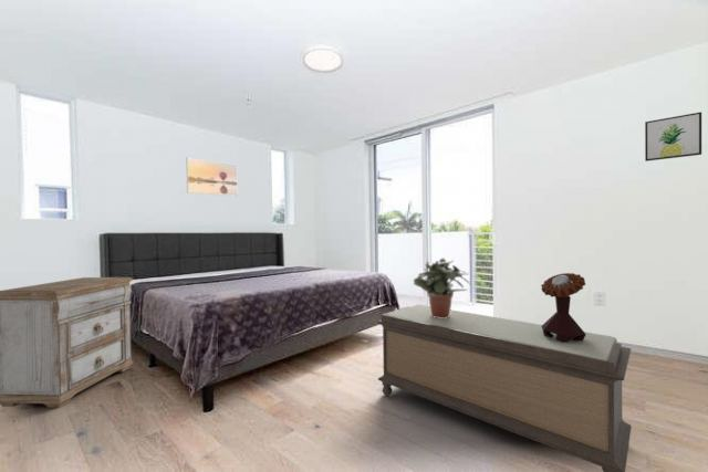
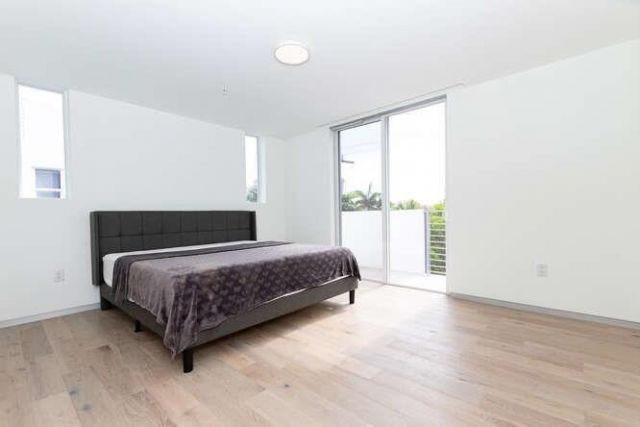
- mushroom [540,272,586,343]
- potted plant [413,258,472,318]
- bench [376,304,633,472]
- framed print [185,156,239,198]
- nightstand [0,276,135,409]
- wall art [644,112,702,162]
